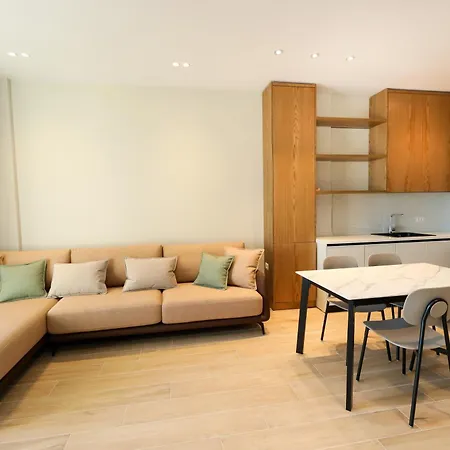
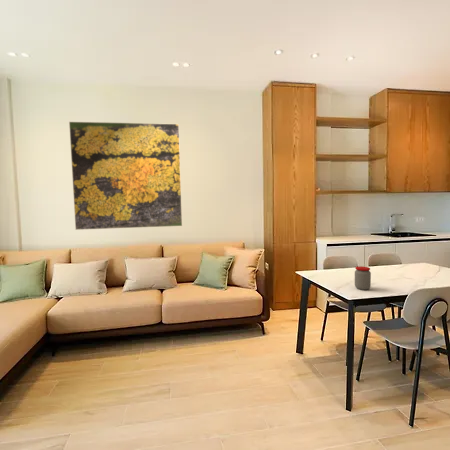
+ jar [354,265,372,291]
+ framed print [68,121,183,231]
